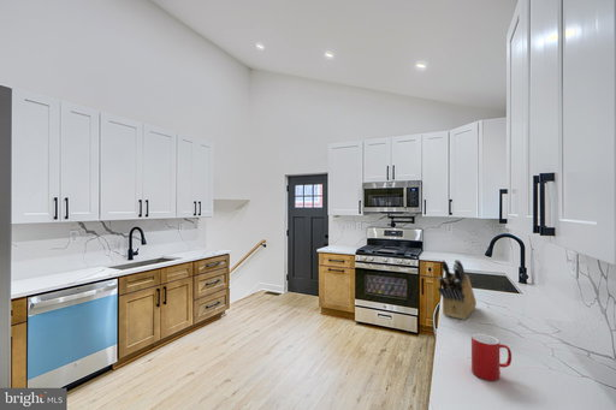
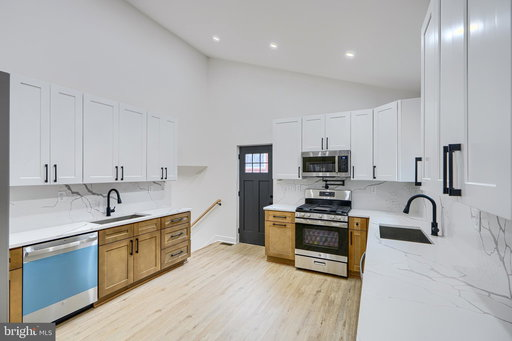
- knife block [437,259,478,321]
- cup [470,333,513,382]
